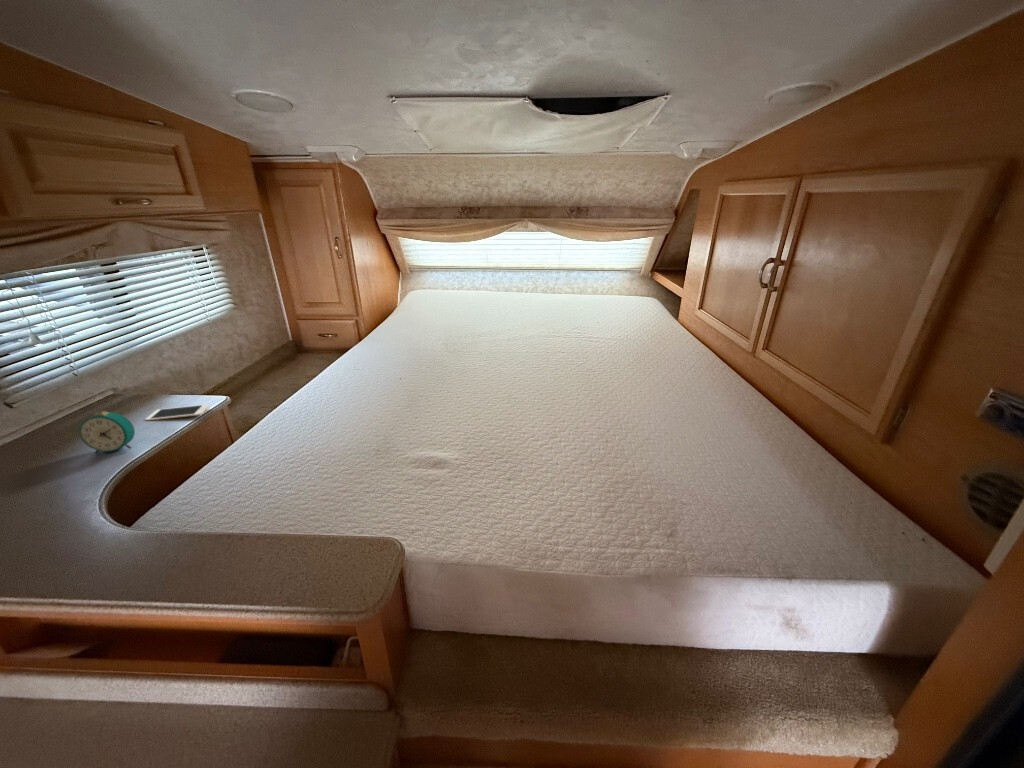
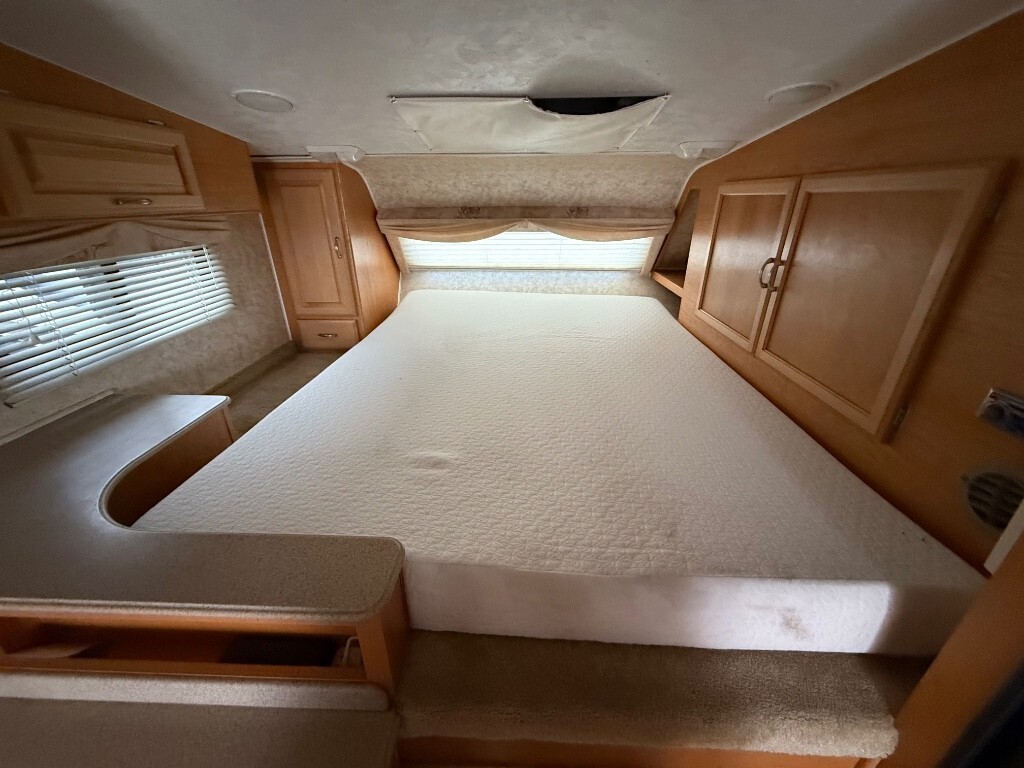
- cell phone [144,403,211,421]
- alarm clock [78,410,136,453]
